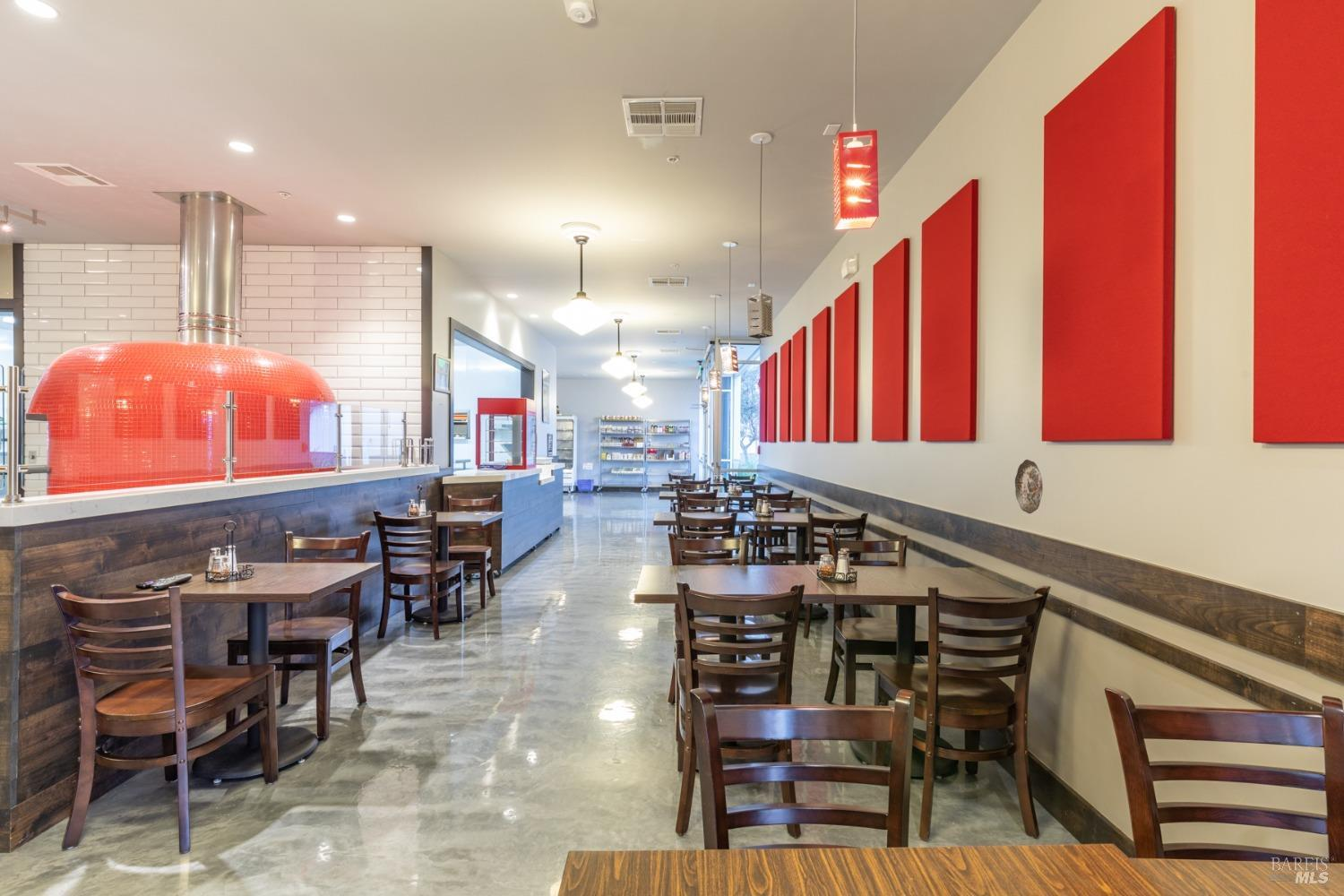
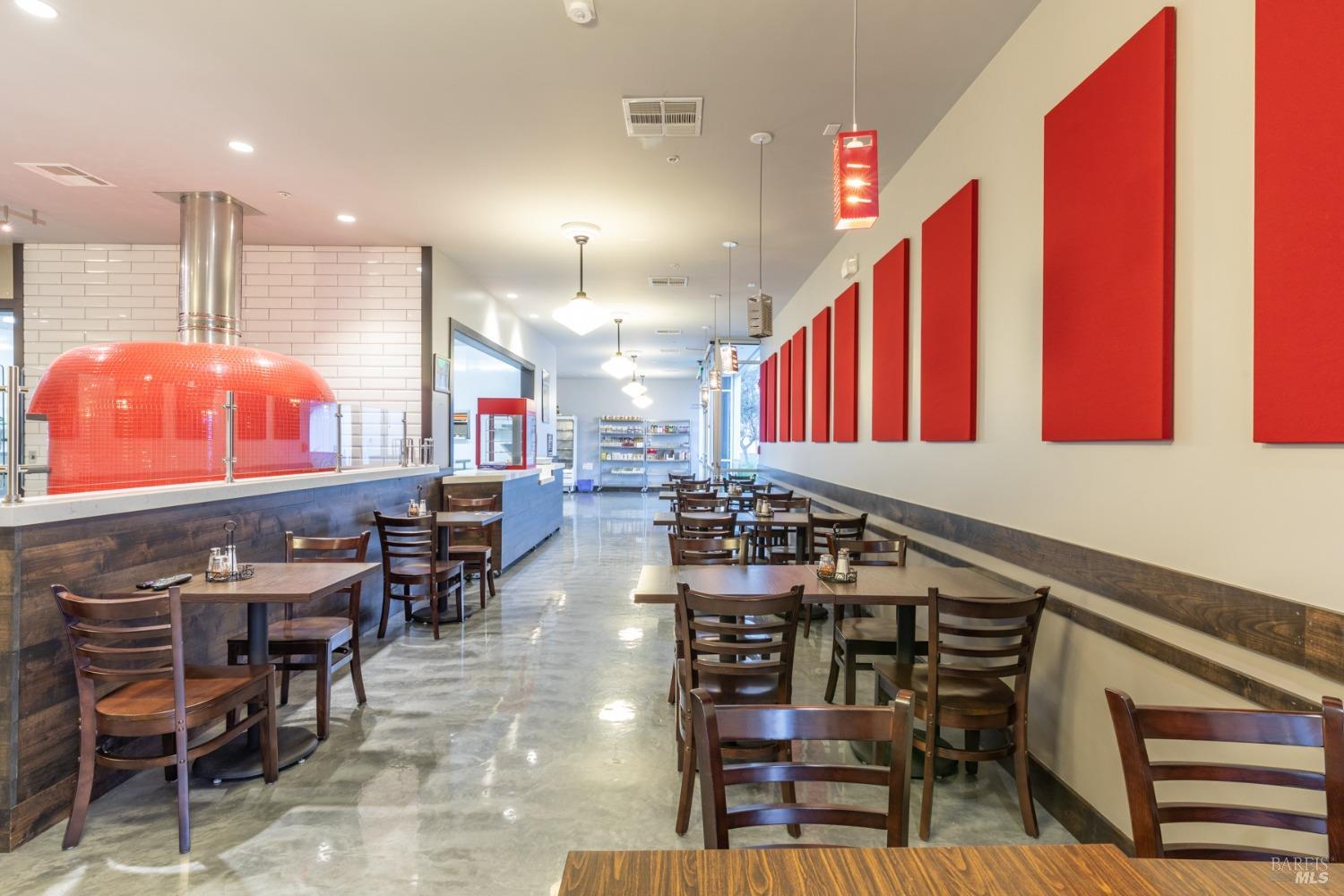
- decorative plate [1014,459,1044,514]
